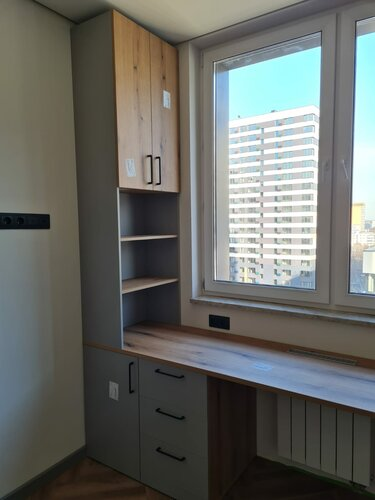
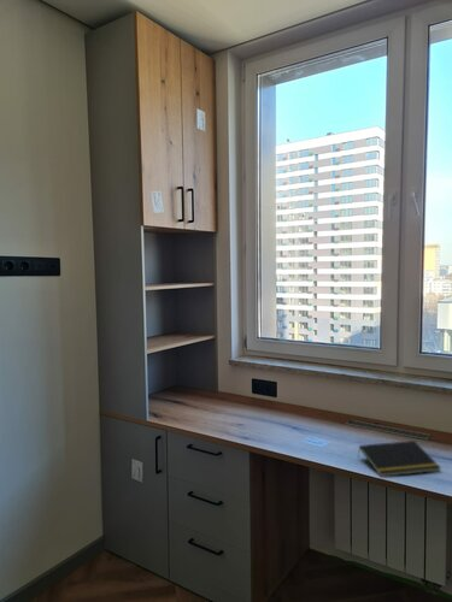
+ notepad [357,439,442,478]
